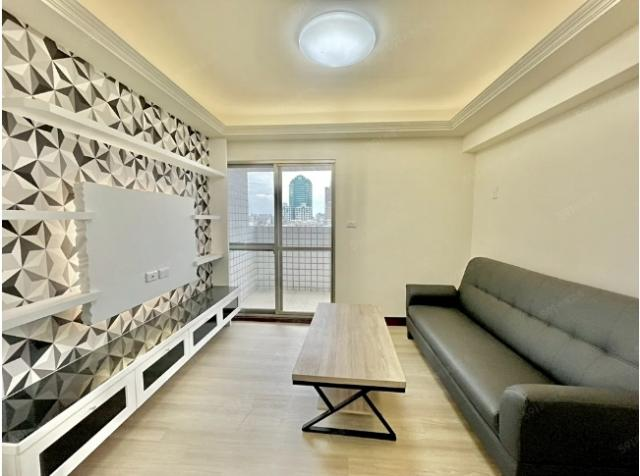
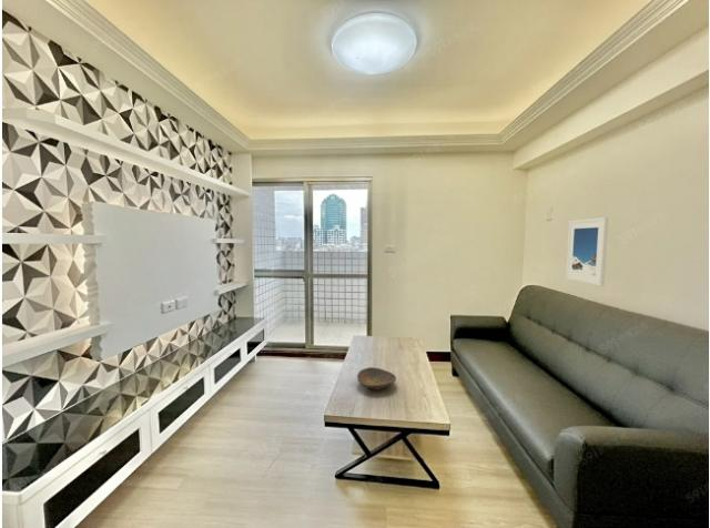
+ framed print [565,216,609,287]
+ decorative bowl [356,366,397,392]
